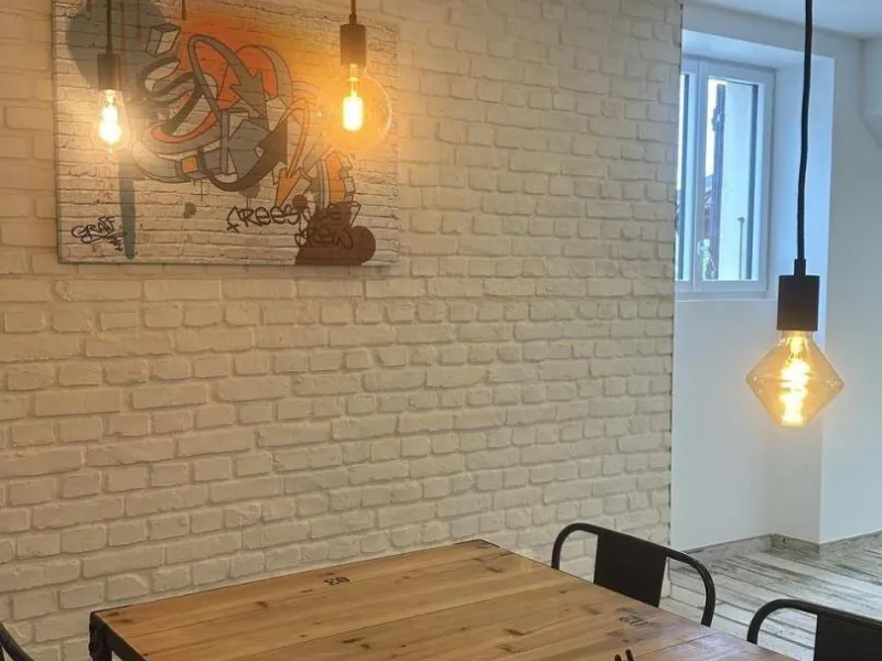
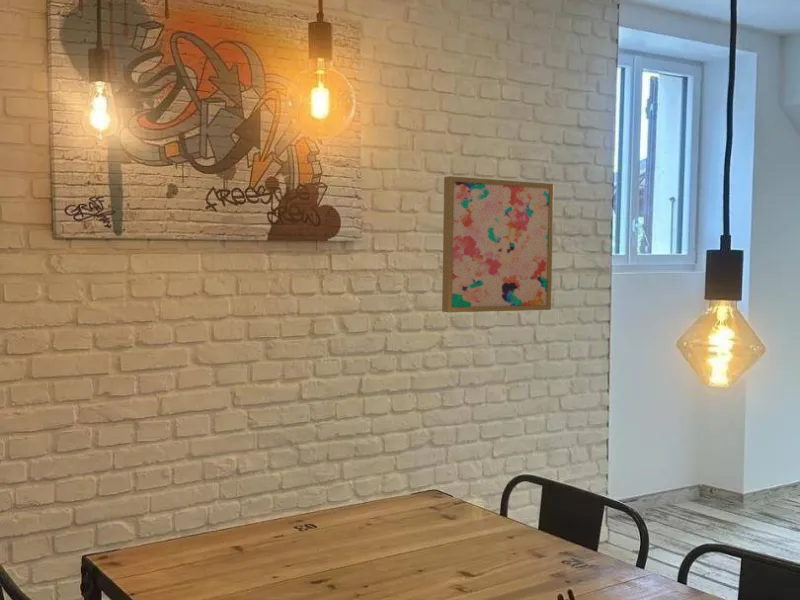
+ wall art [441,175,555,313]
